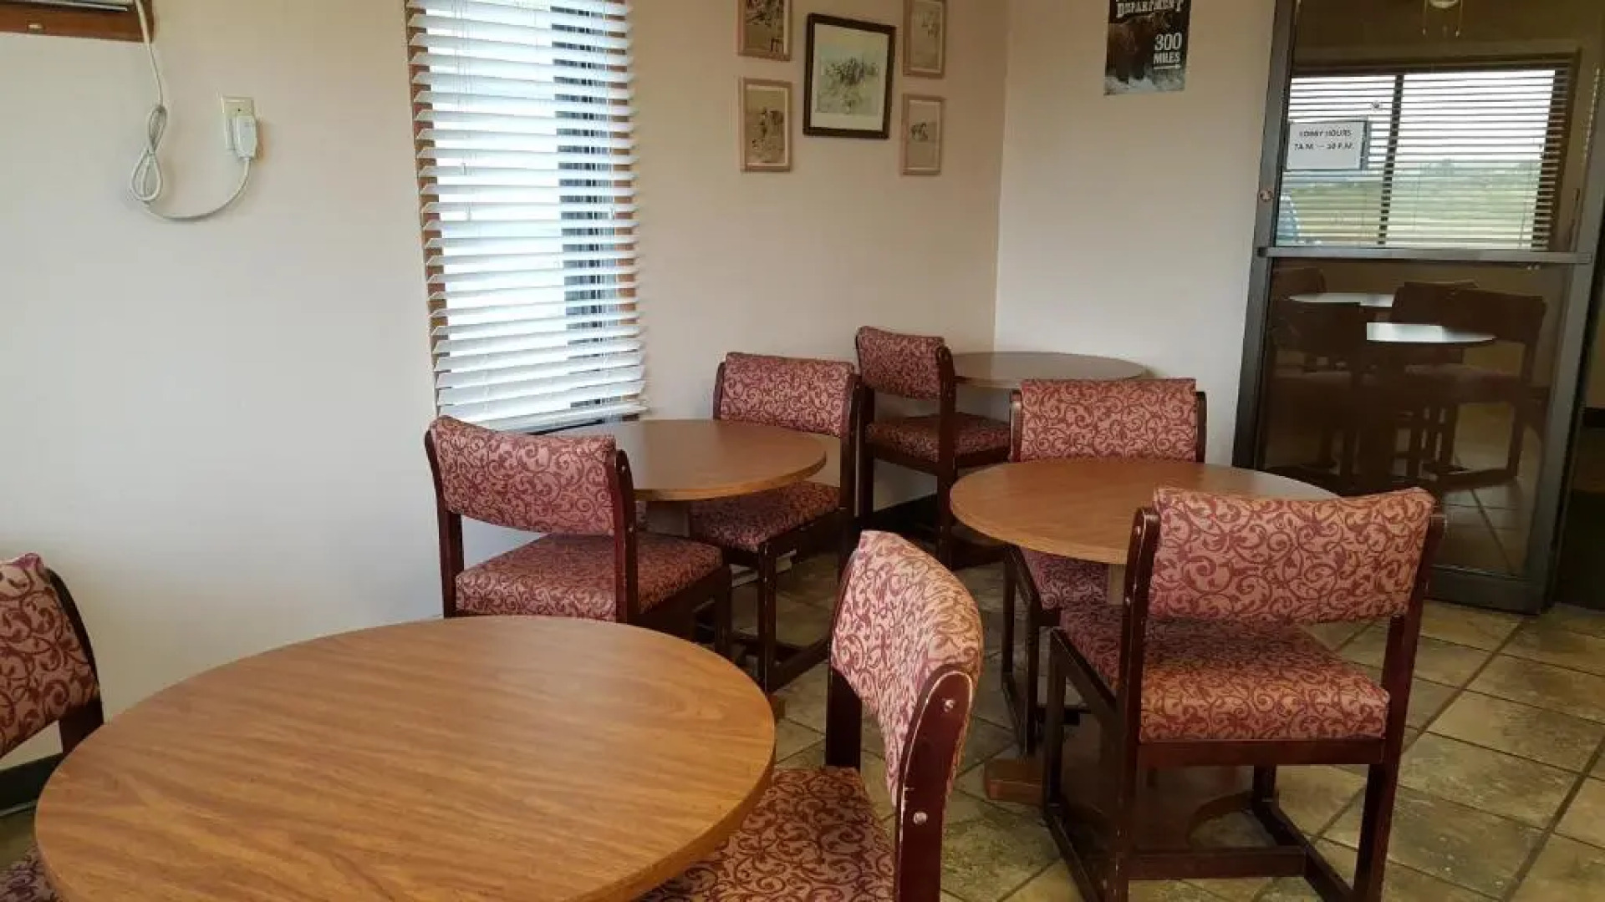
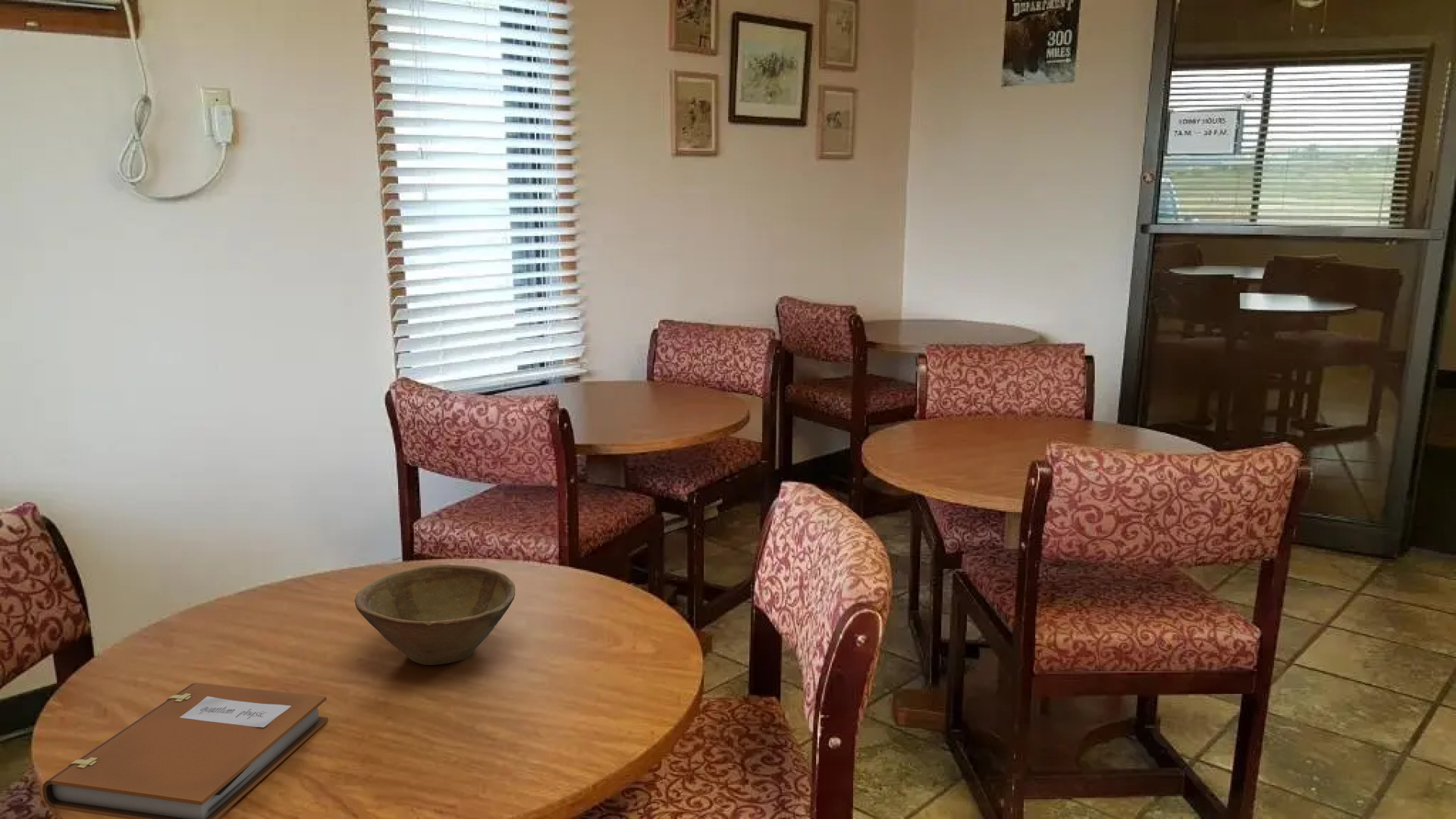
+ notebook [42,682,329,819]
+ bowl [354,564,516,666]
